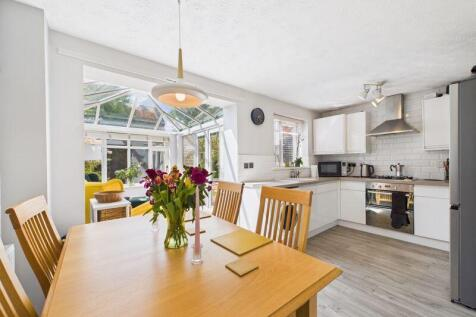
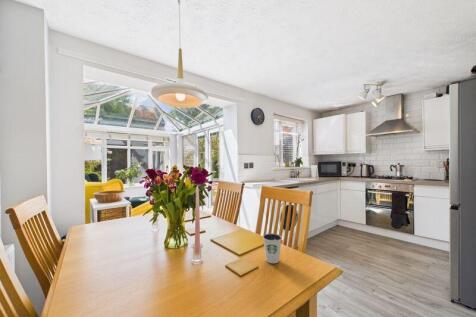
+ dixie cup [262,232,283,264]
